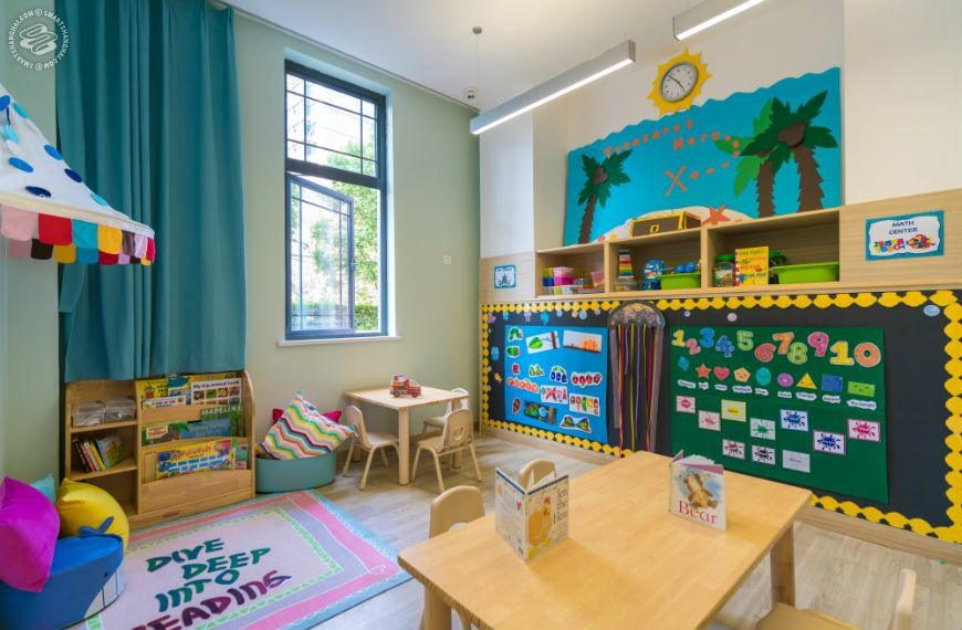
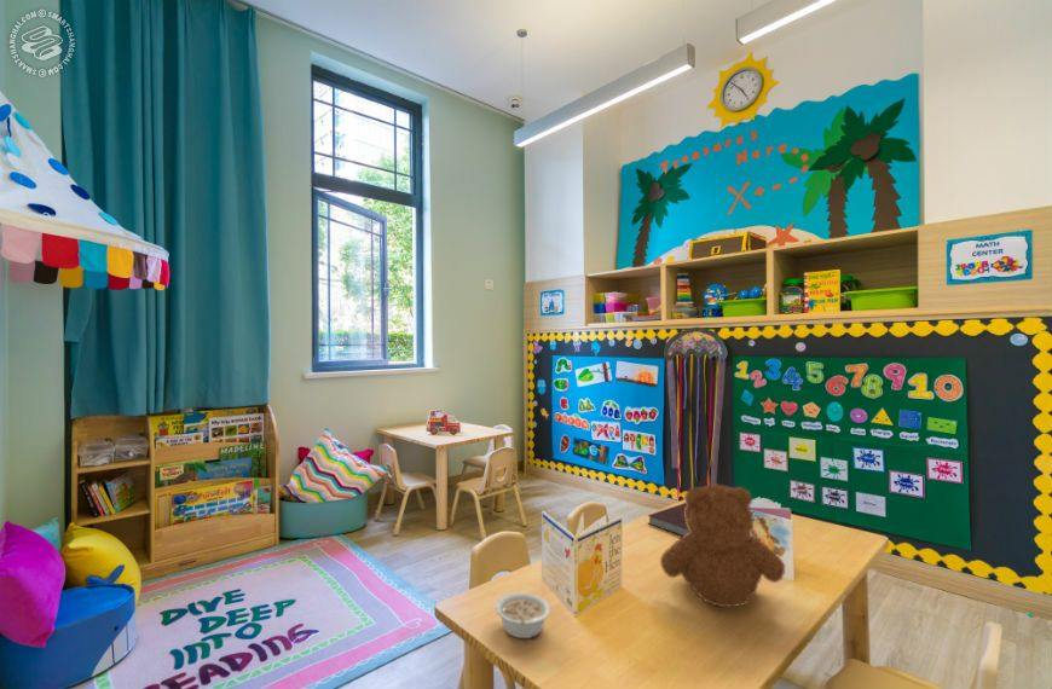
+ notebook [647,502,690,537]
+ teddy bear [659,481,786,609]
+ legume [495,591,551,639]
